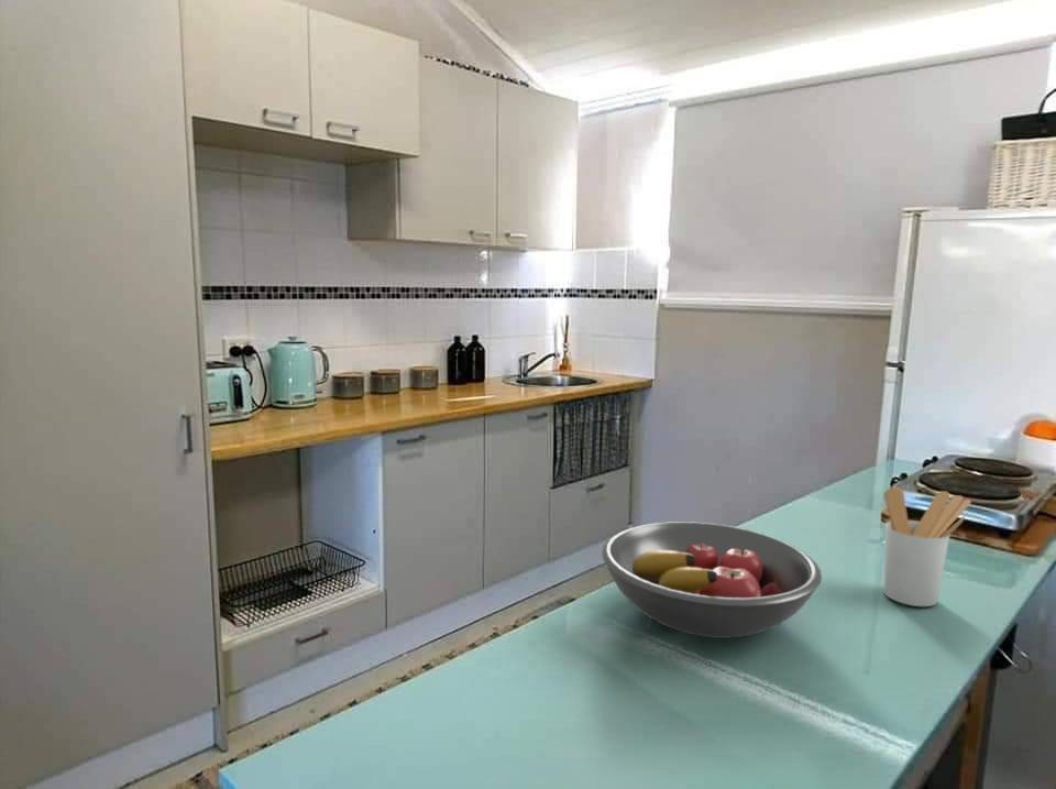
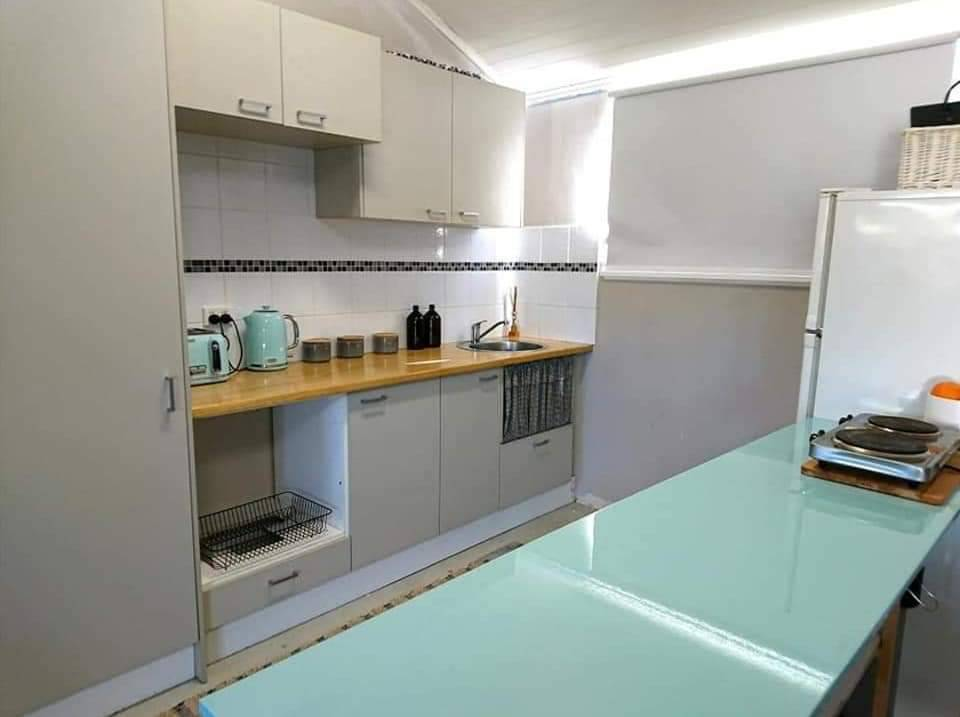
- utensil holder [882,485,971,607]
- fruit bowl [601,520,823,639]
